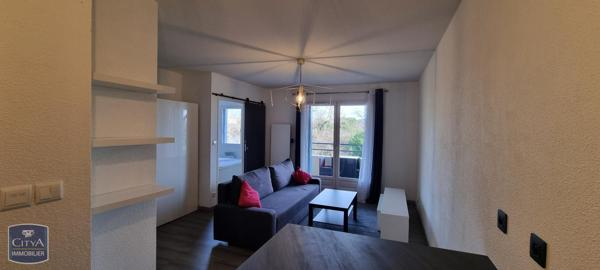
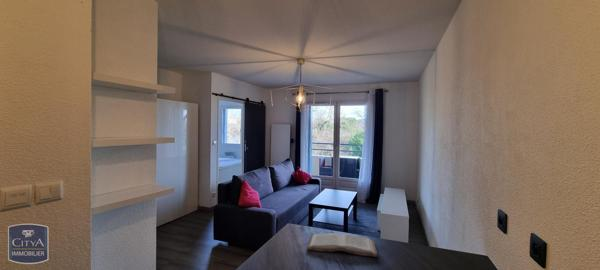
+ book [306,232,378,258]
